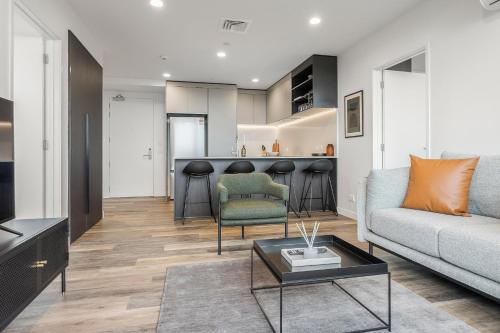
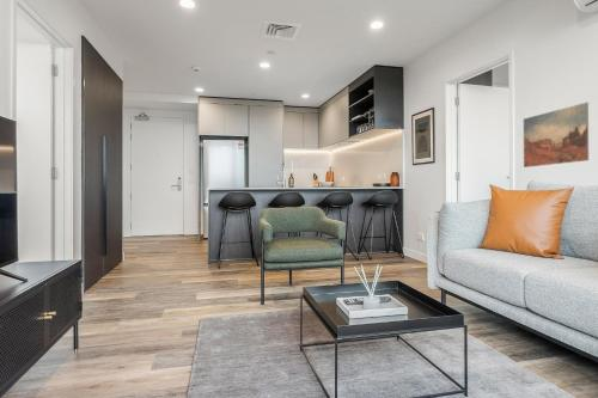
+ wall art [523,102,590,169]
